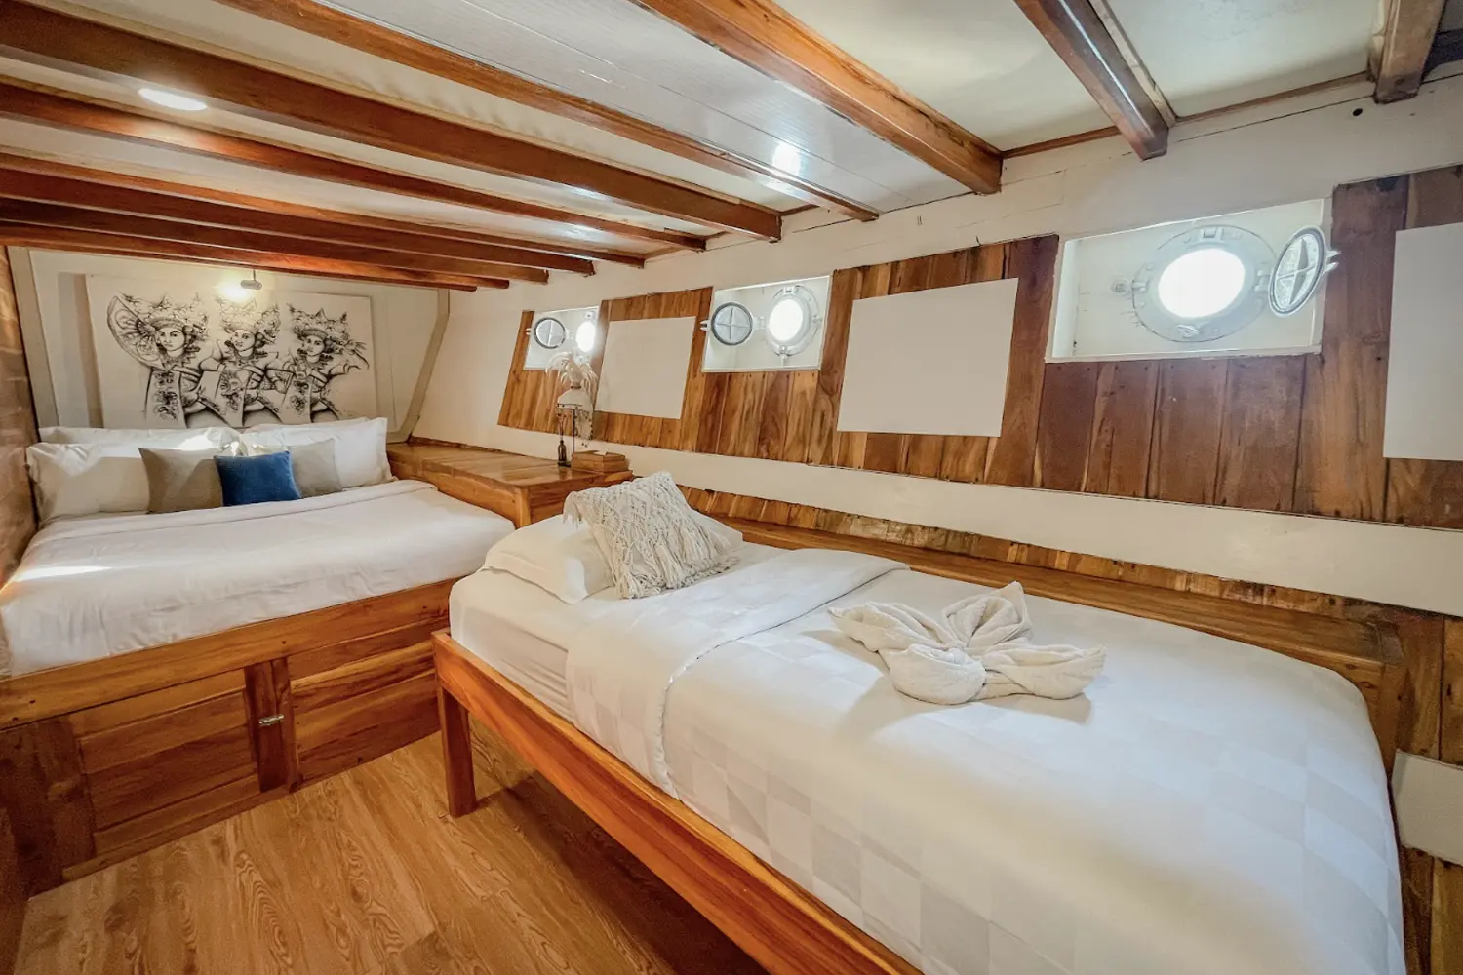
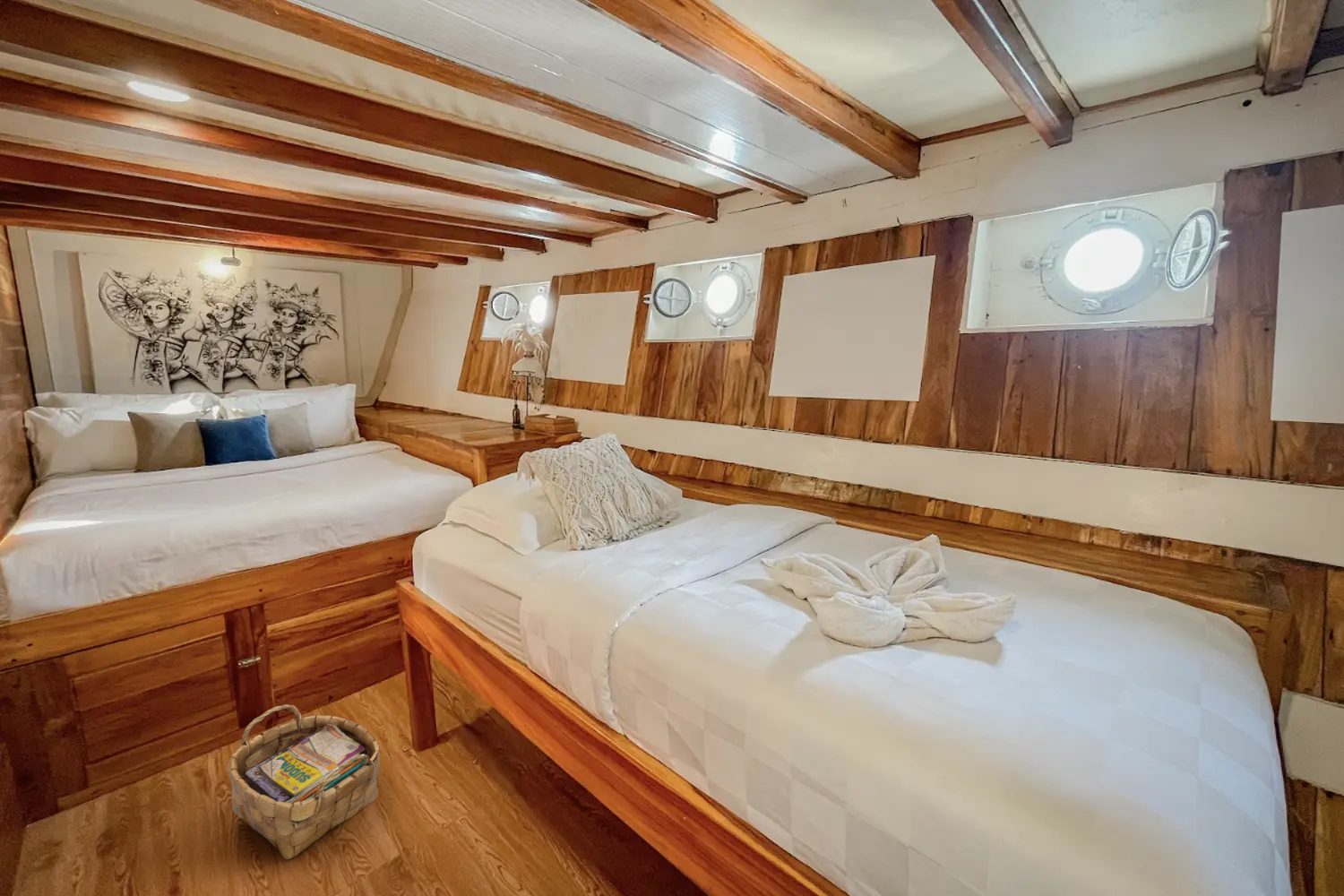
+ woven basket [227,703,381,860]
